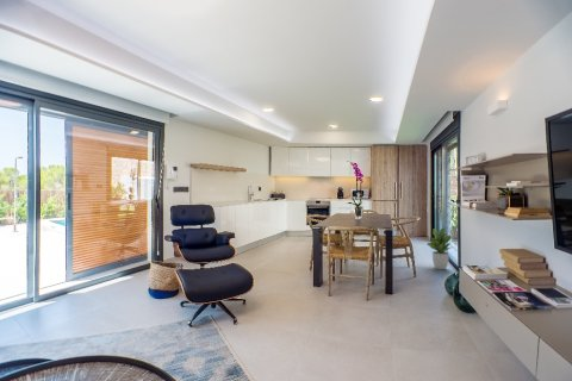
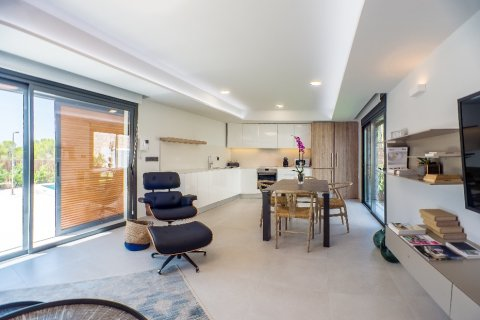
- potted plant [425,226,455,270]
